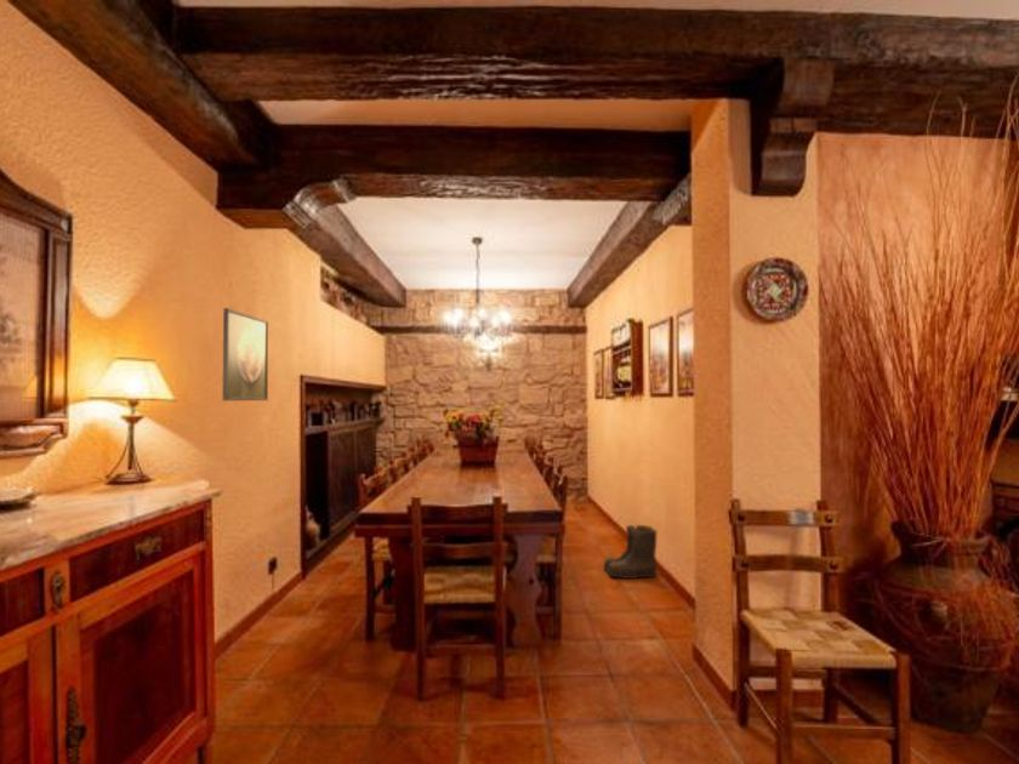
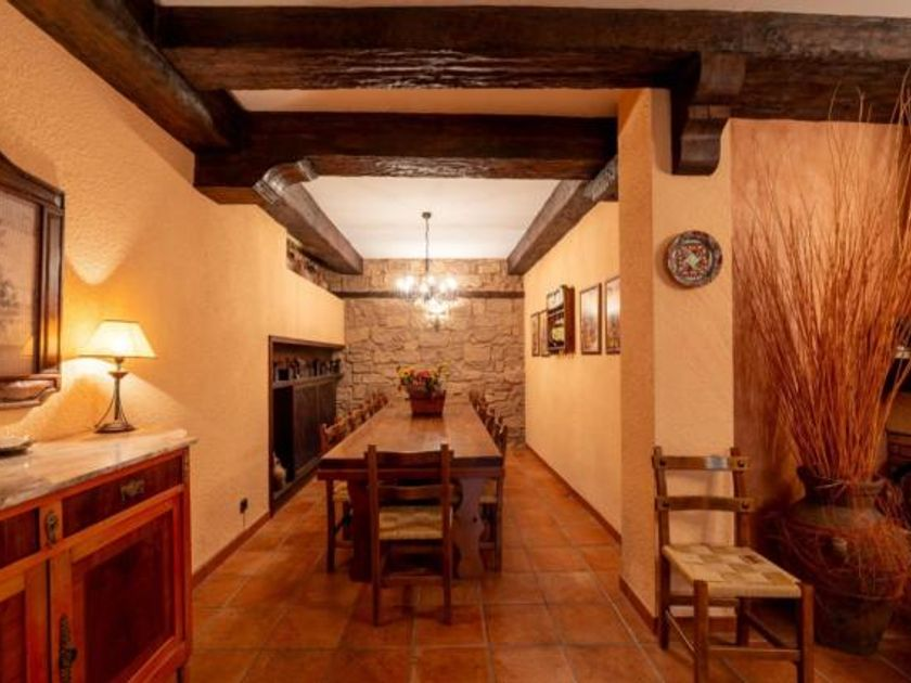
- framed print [221,307,269,401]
- boots [602,524,659,580]
